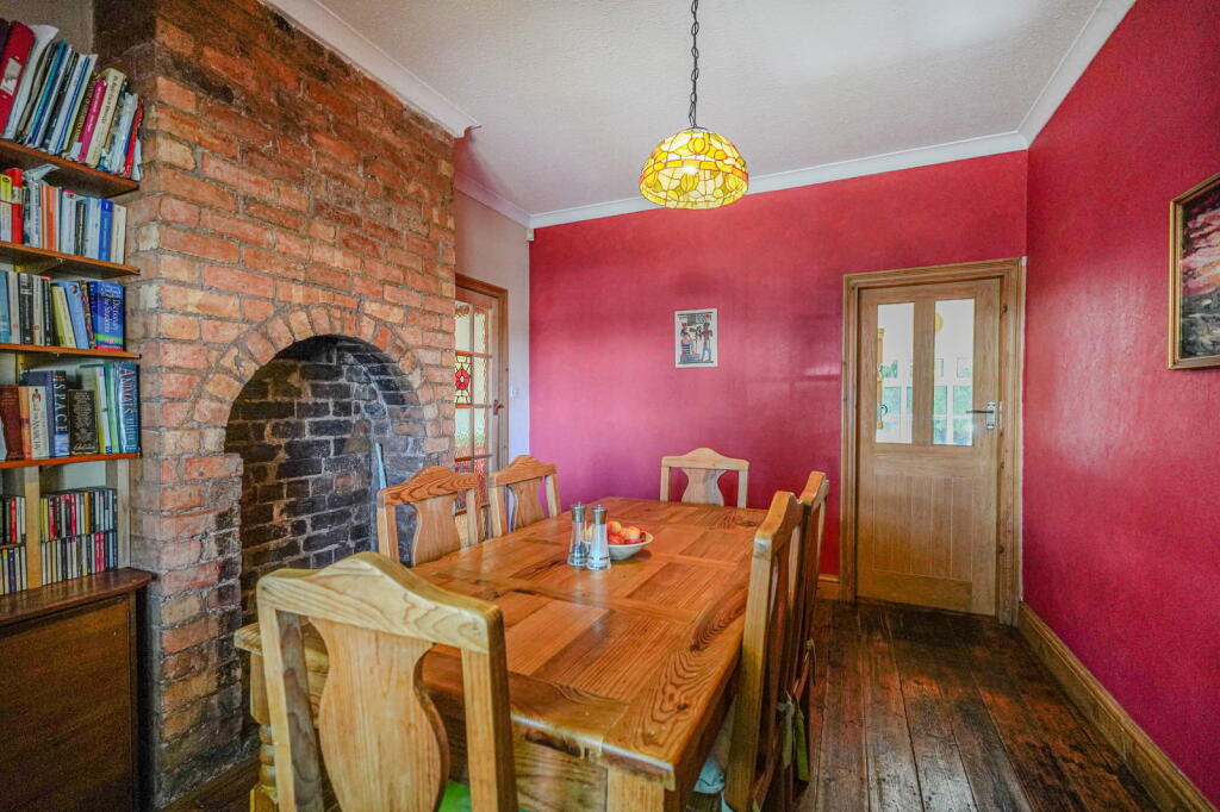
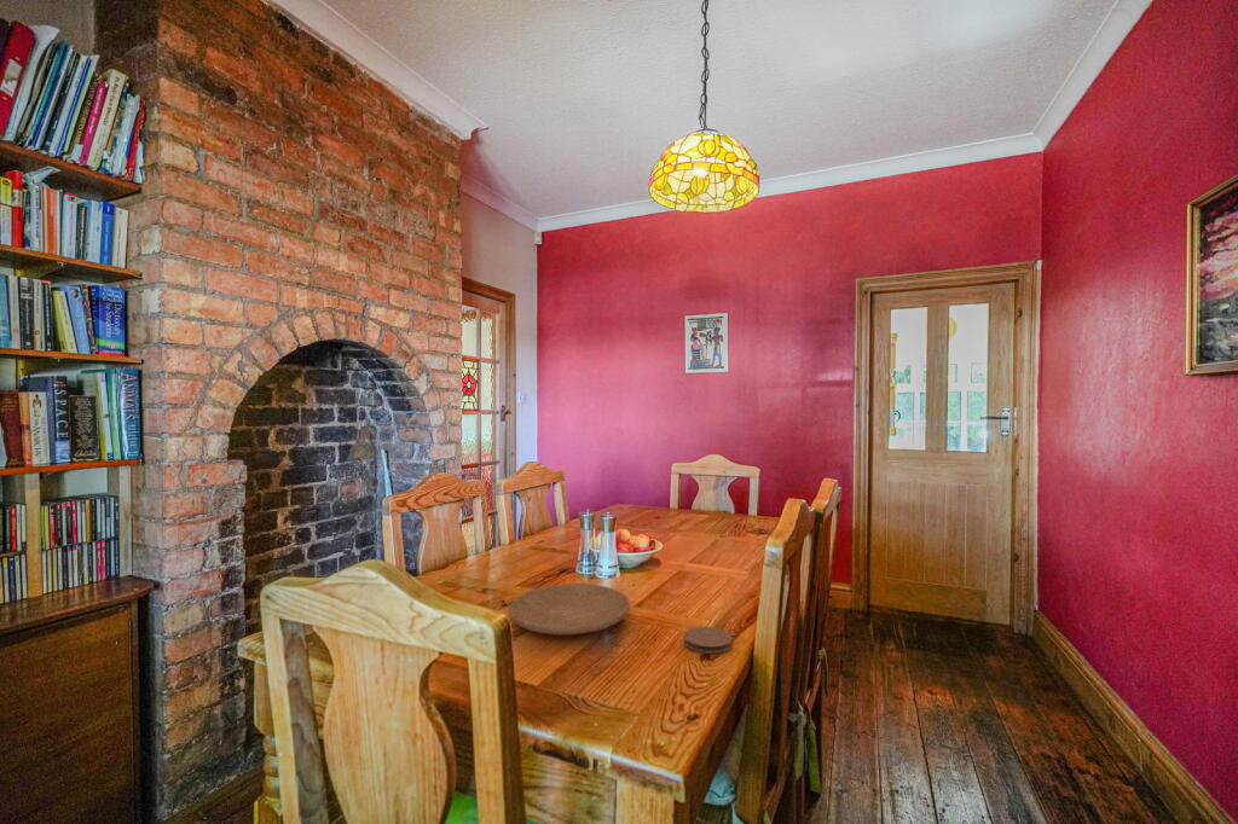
+ plate [507,582,631,637]
+ coaster [683,626,733,655]
